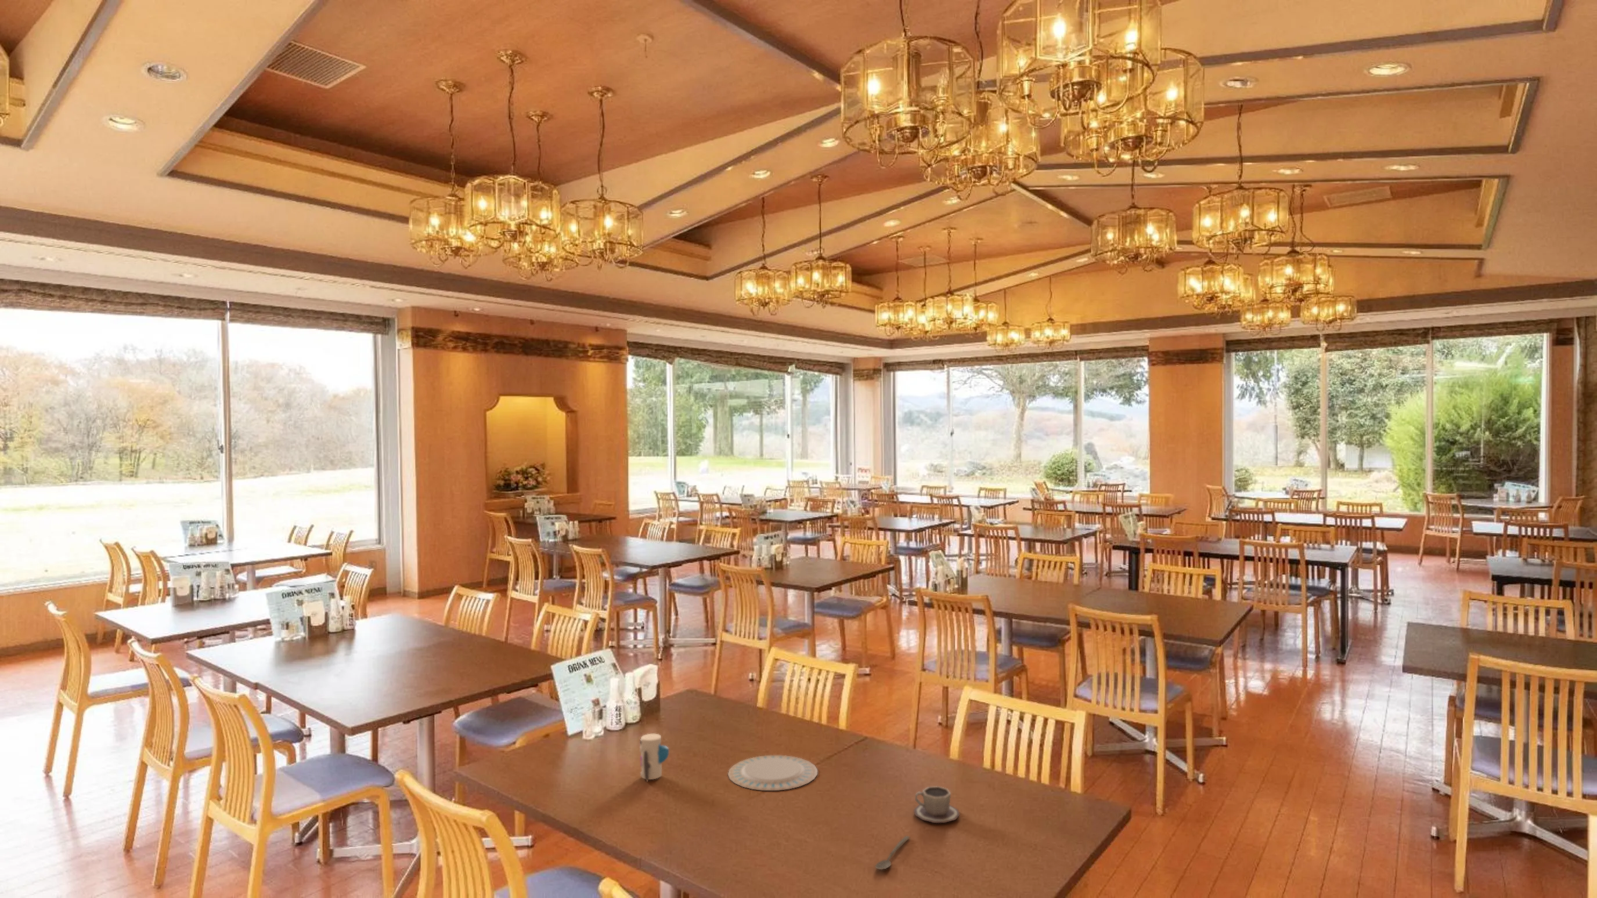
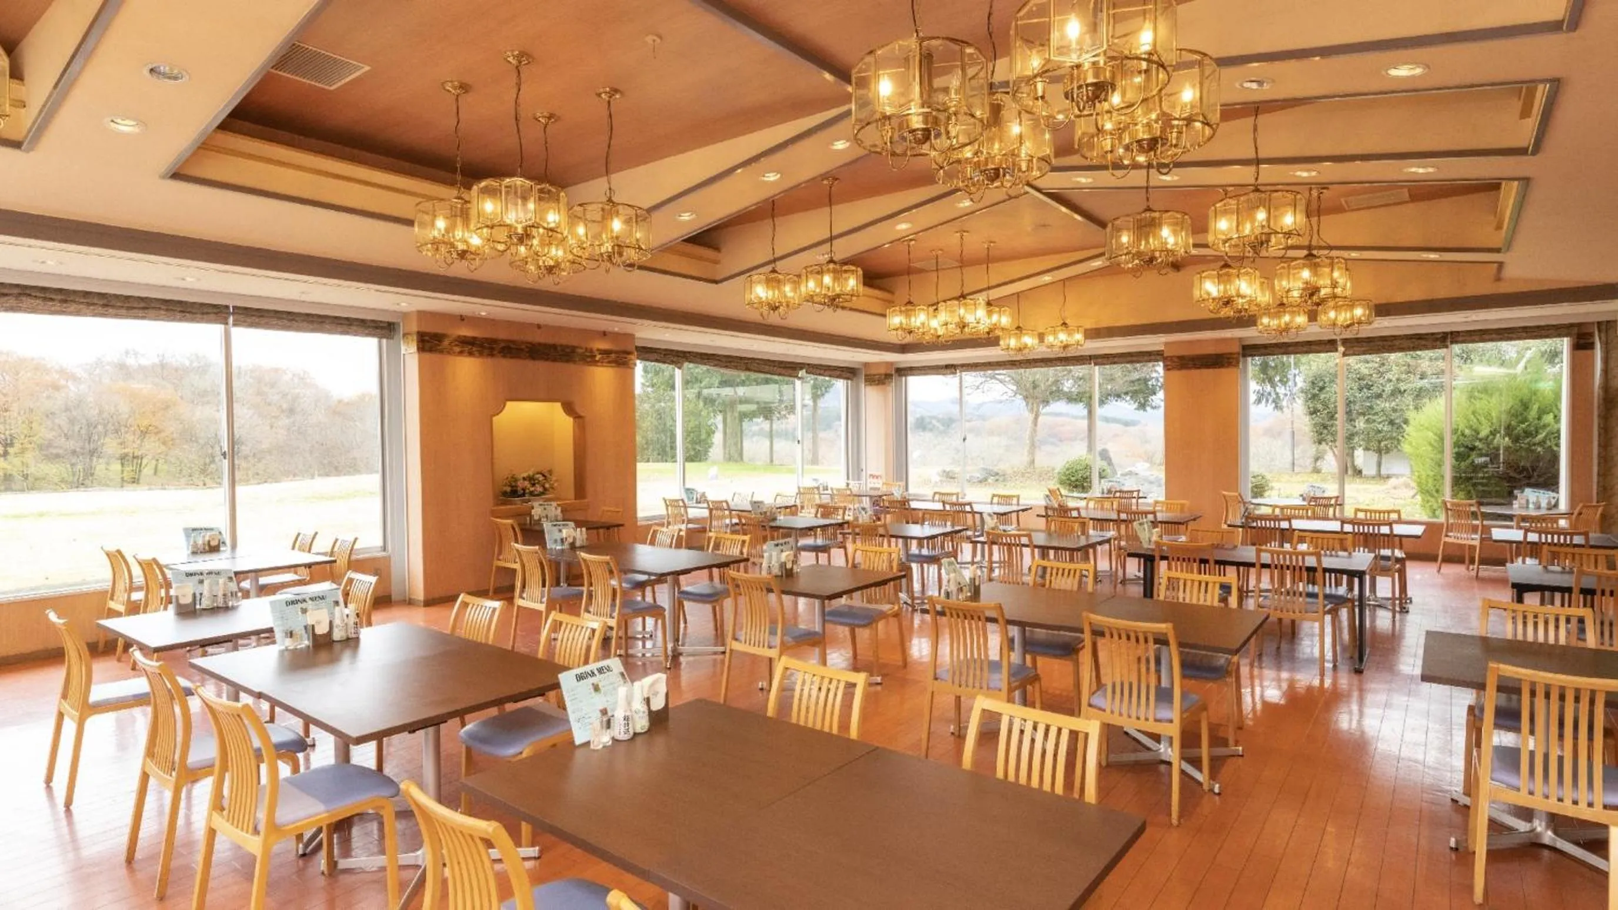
- chinaware [727,754,818,792]
- spoon [875,836,910,871]
- cup [914,785,960,823]
- toy [639,734,669,783]
